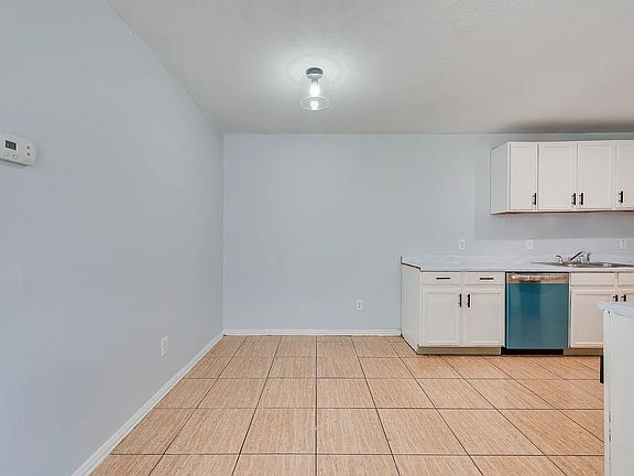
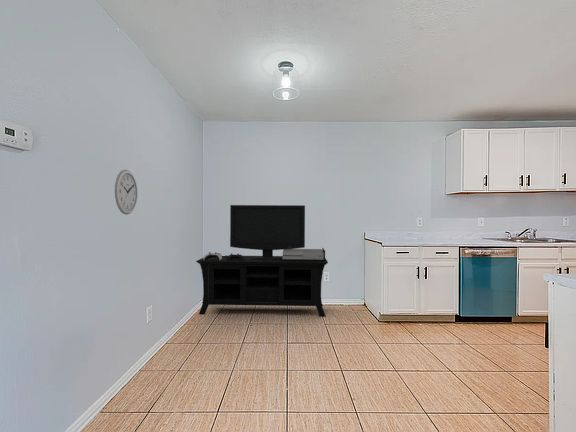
+ media console [195,204,329,318]
+ wall clock [114,169,139,216]
